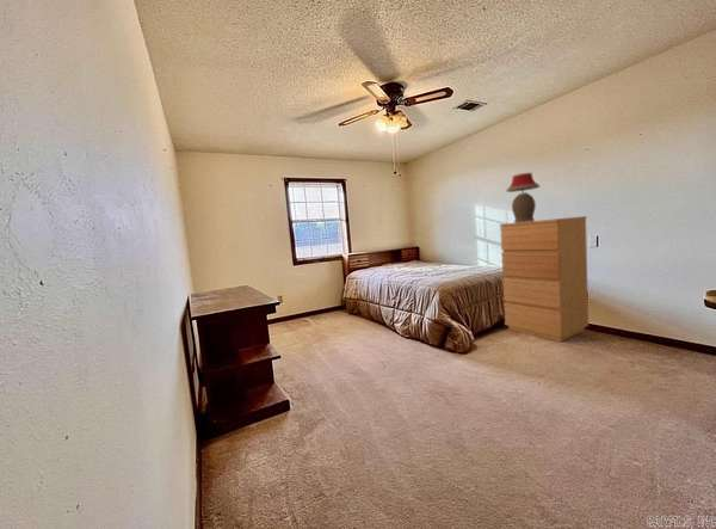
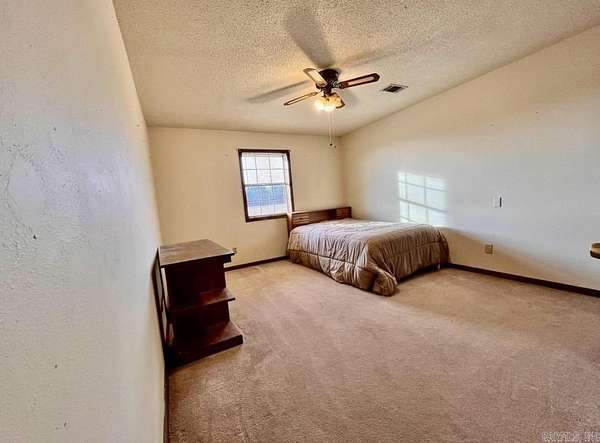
- table lamp [505,172,541,223]
- dresser [499,215,590,343]
